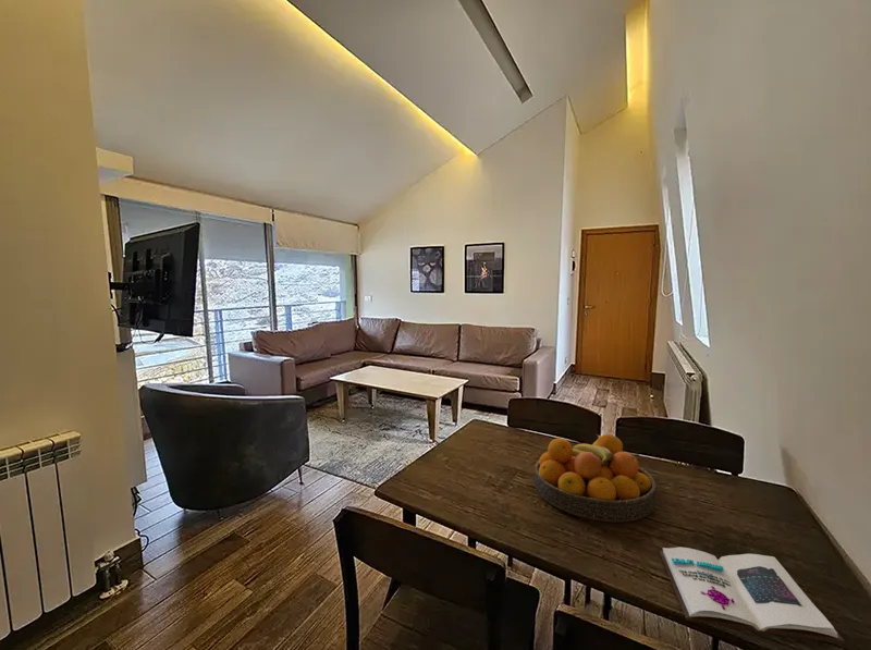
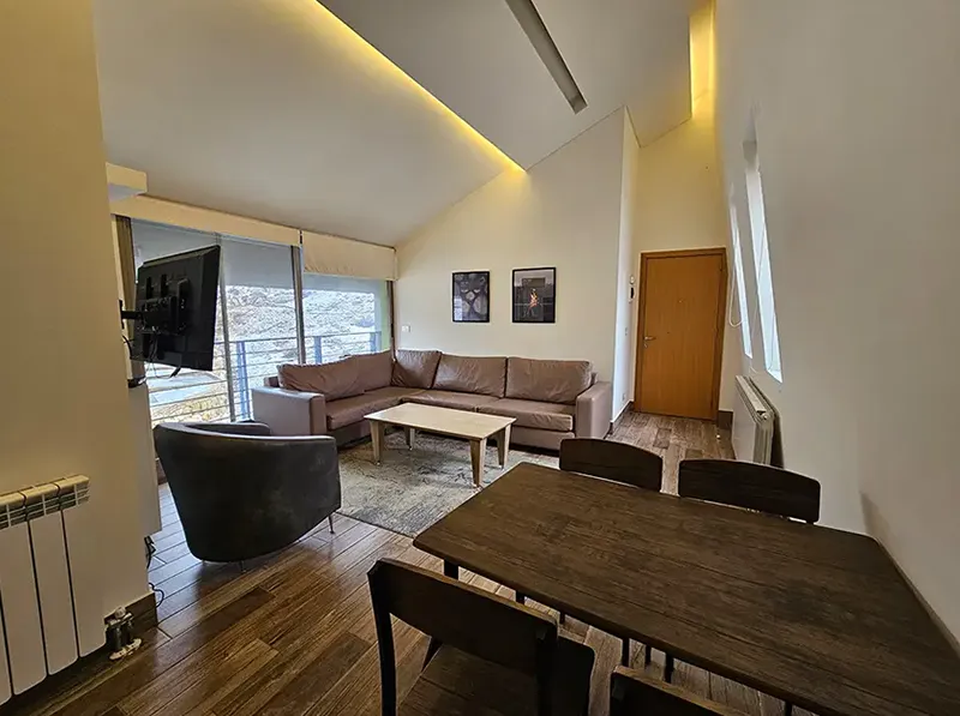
- book [659,545,846,645]
- fruit bowl [533,433,658,523]
